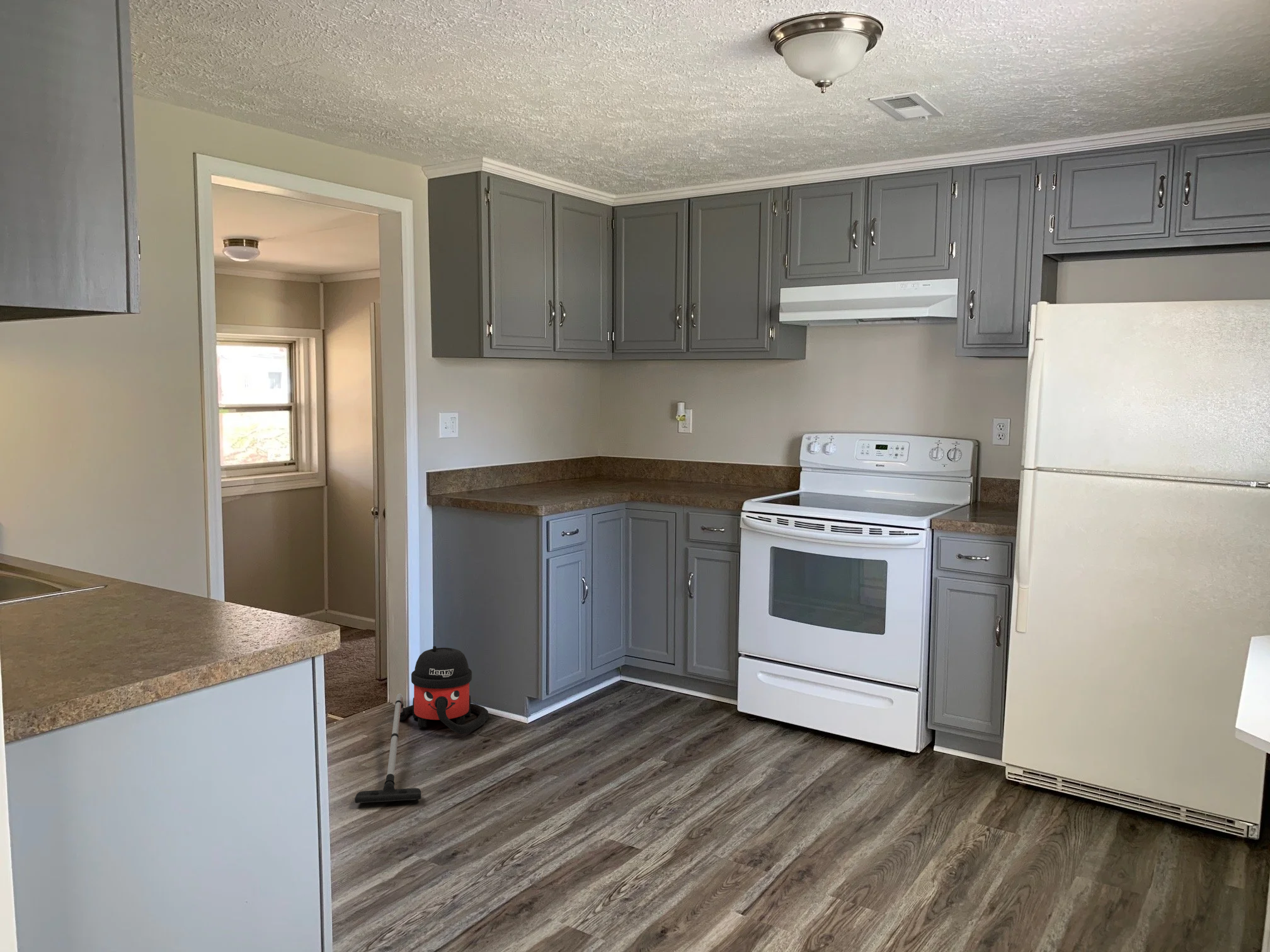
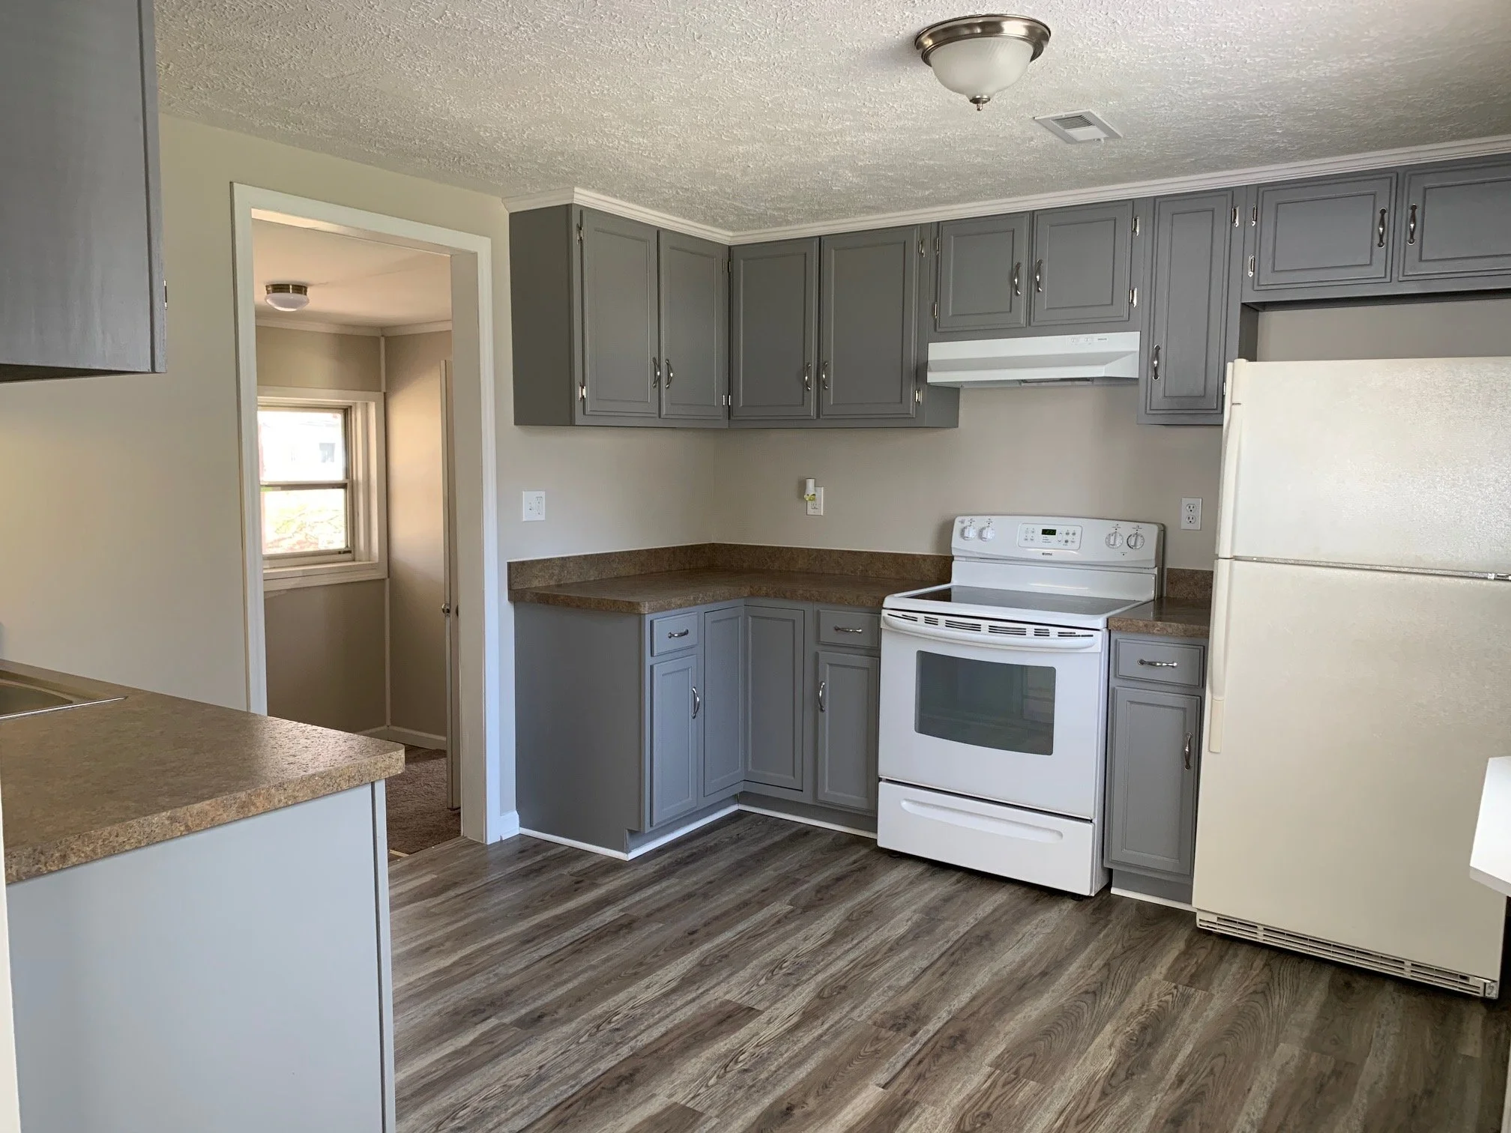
- vacuum cleaner [355,645,489,804]
